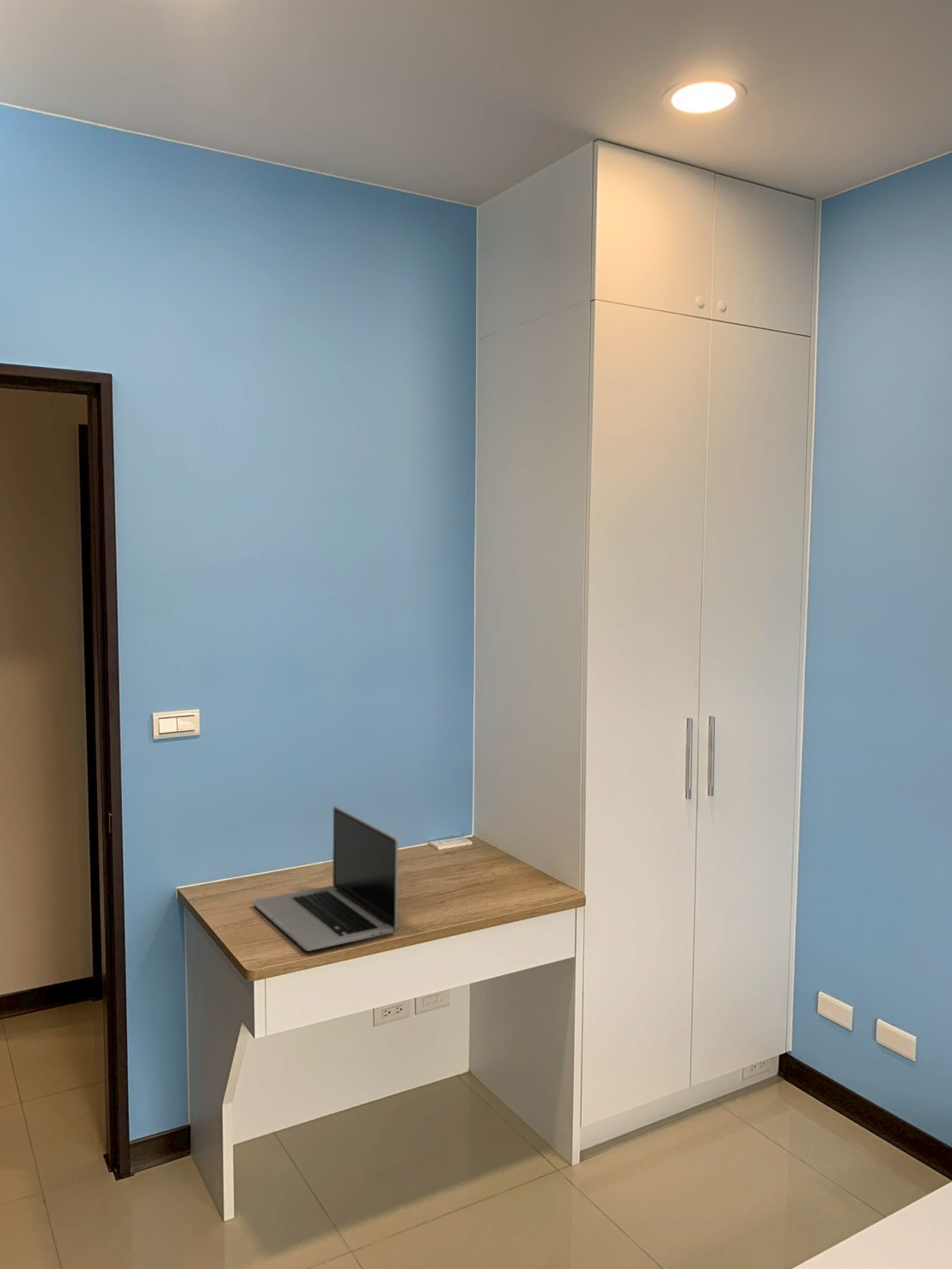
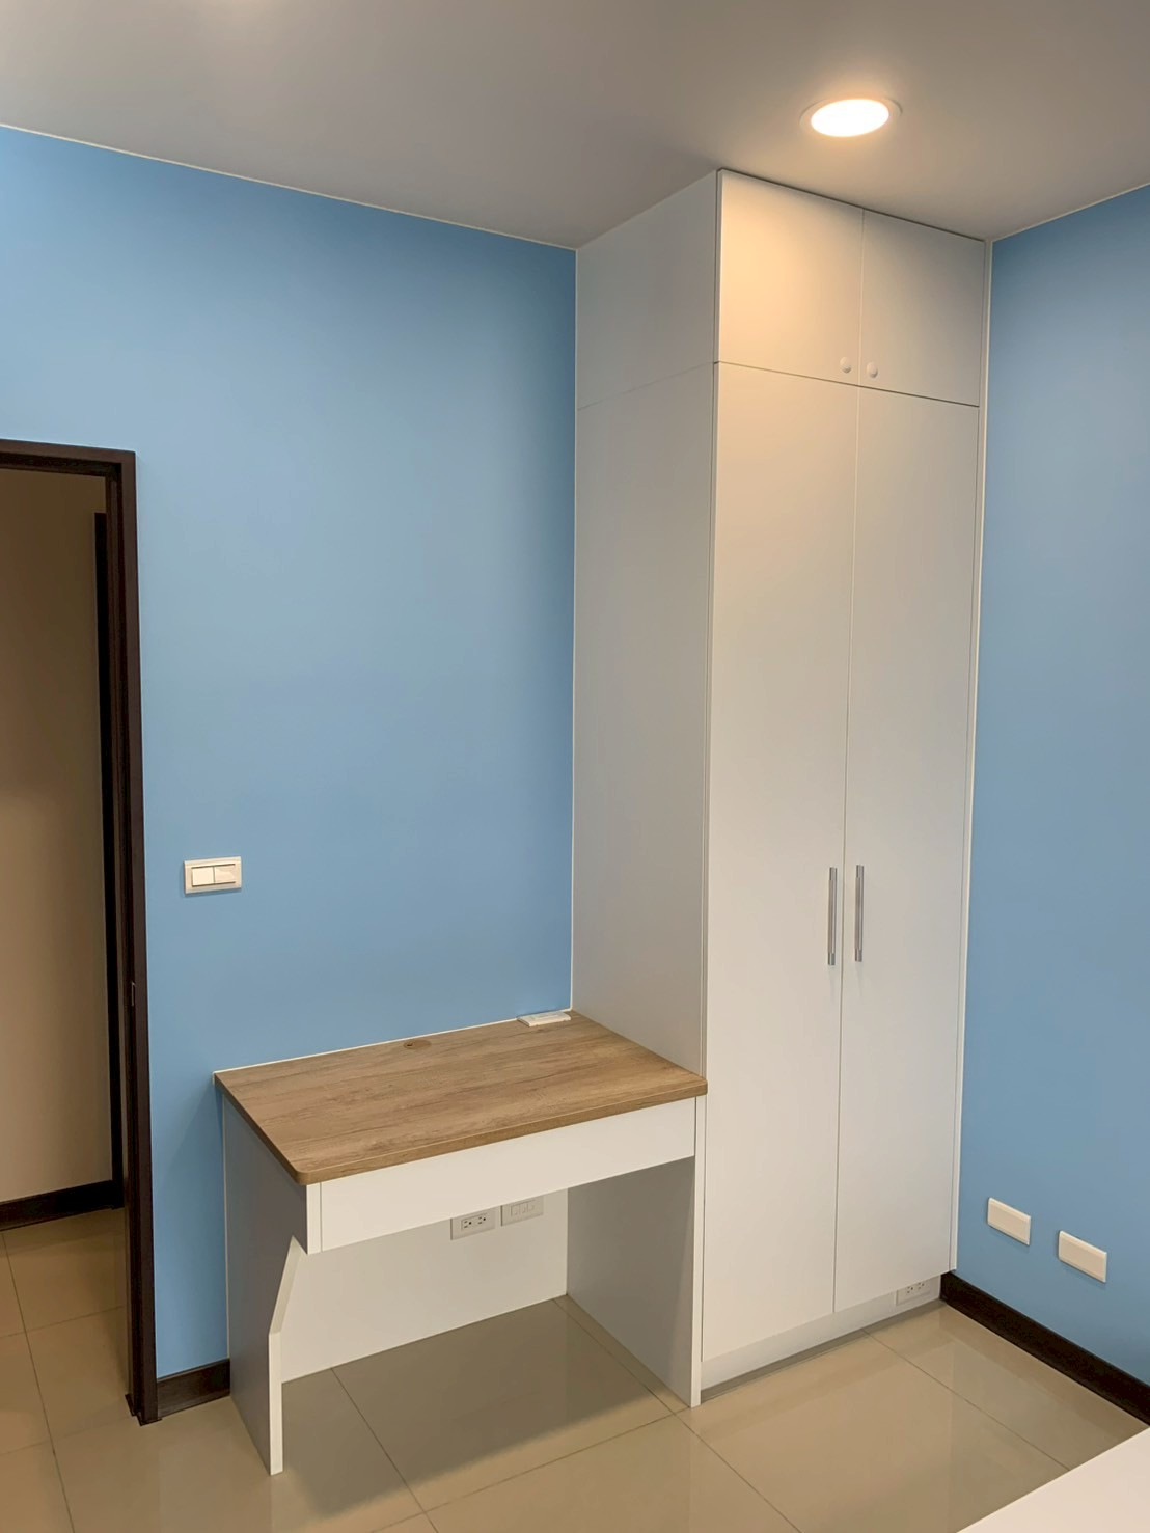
- laptop [252,805,399,952]
